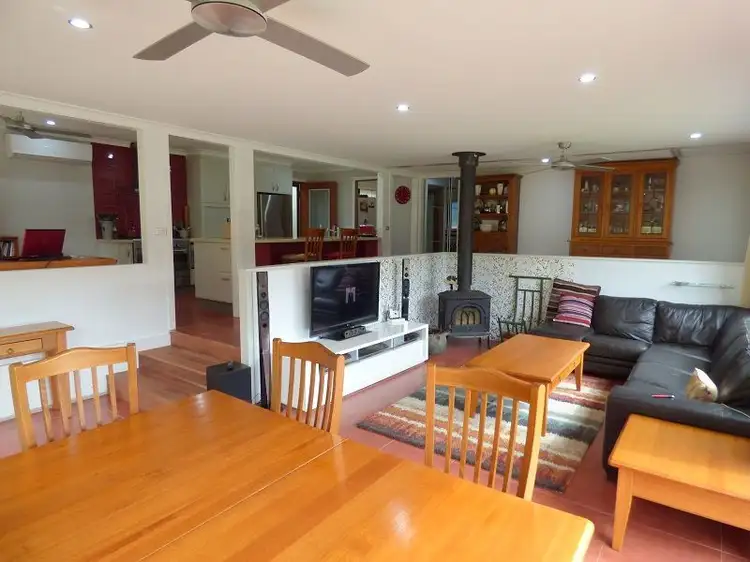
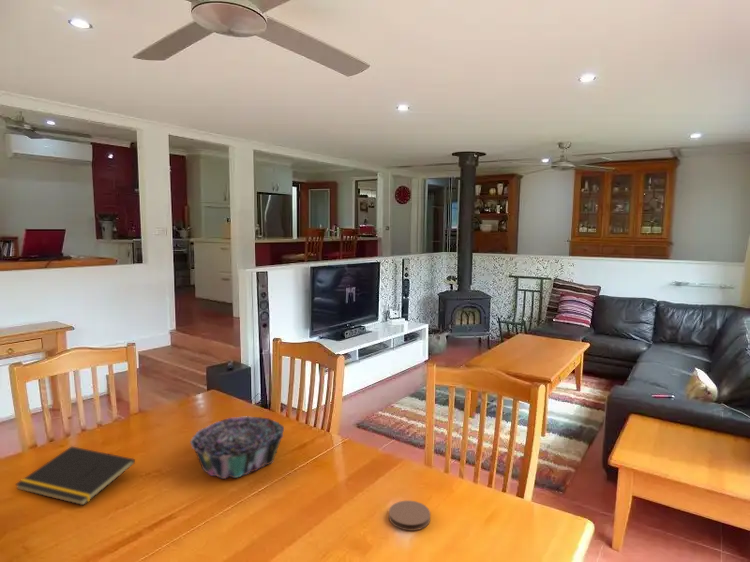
+ notepad [14,445,136,506]
+ coaster [388,500,431,531]
+ decorative bowl [189,415,285,480]
